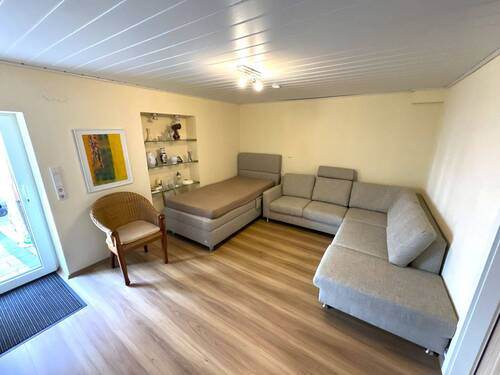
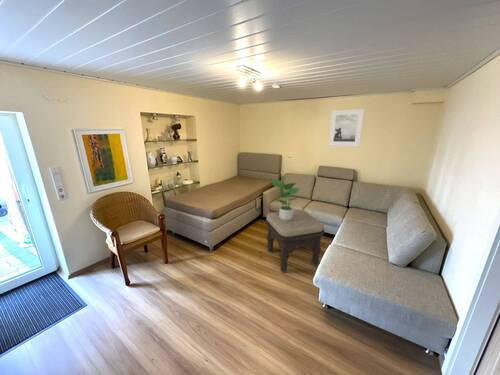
+ potted plant [271,178,300,220]
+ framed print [328,108,365,148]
+ ottoman [264,209,325,274]
